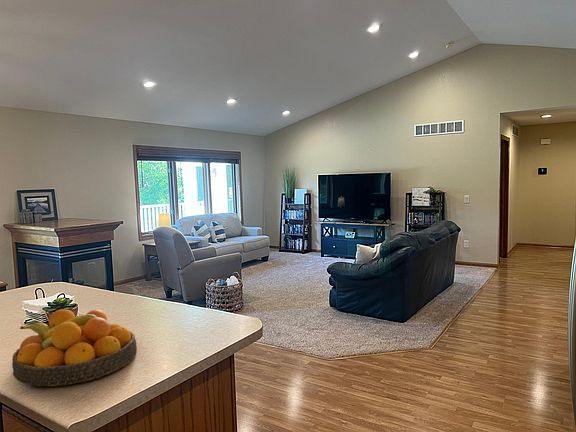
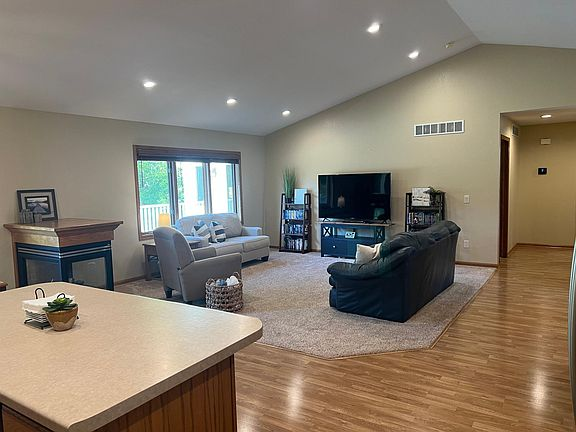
- fruit bowl [11,308,138,387]
